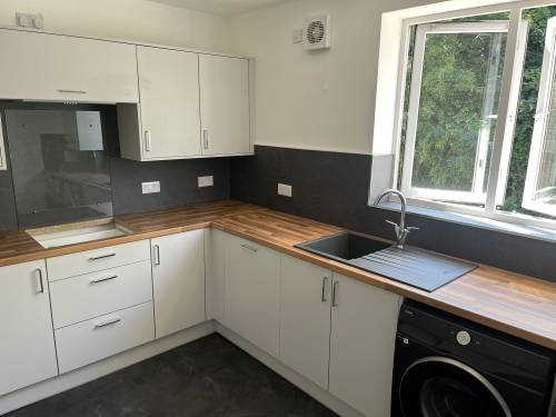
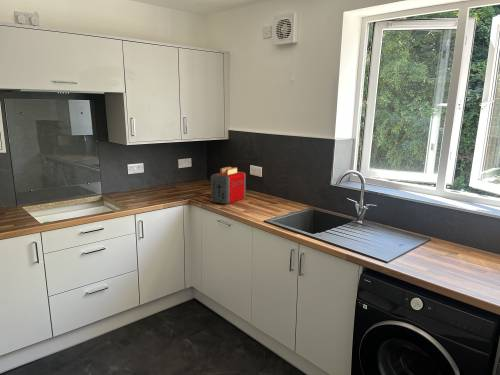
+ toaster [210,166,247,205]
